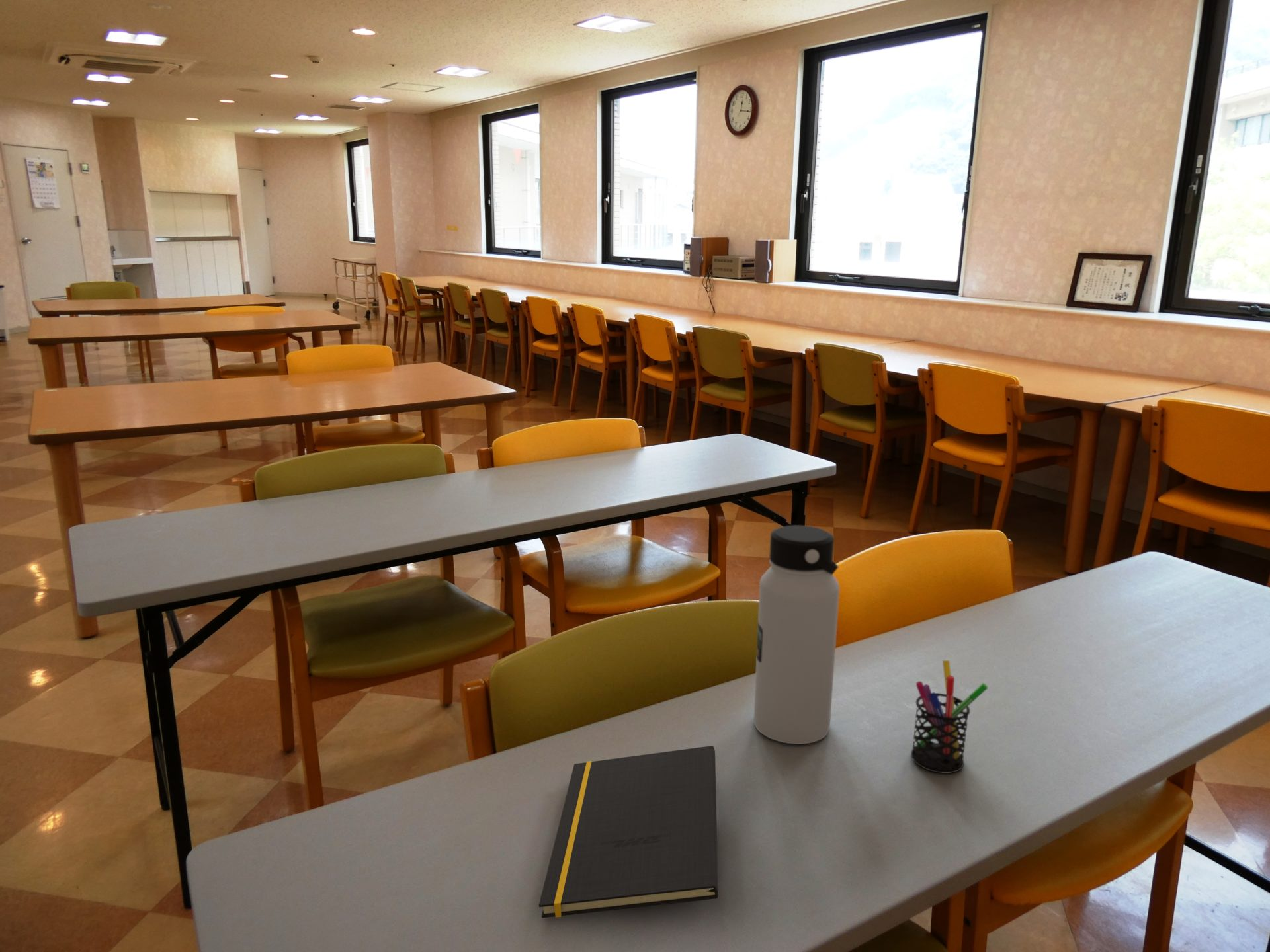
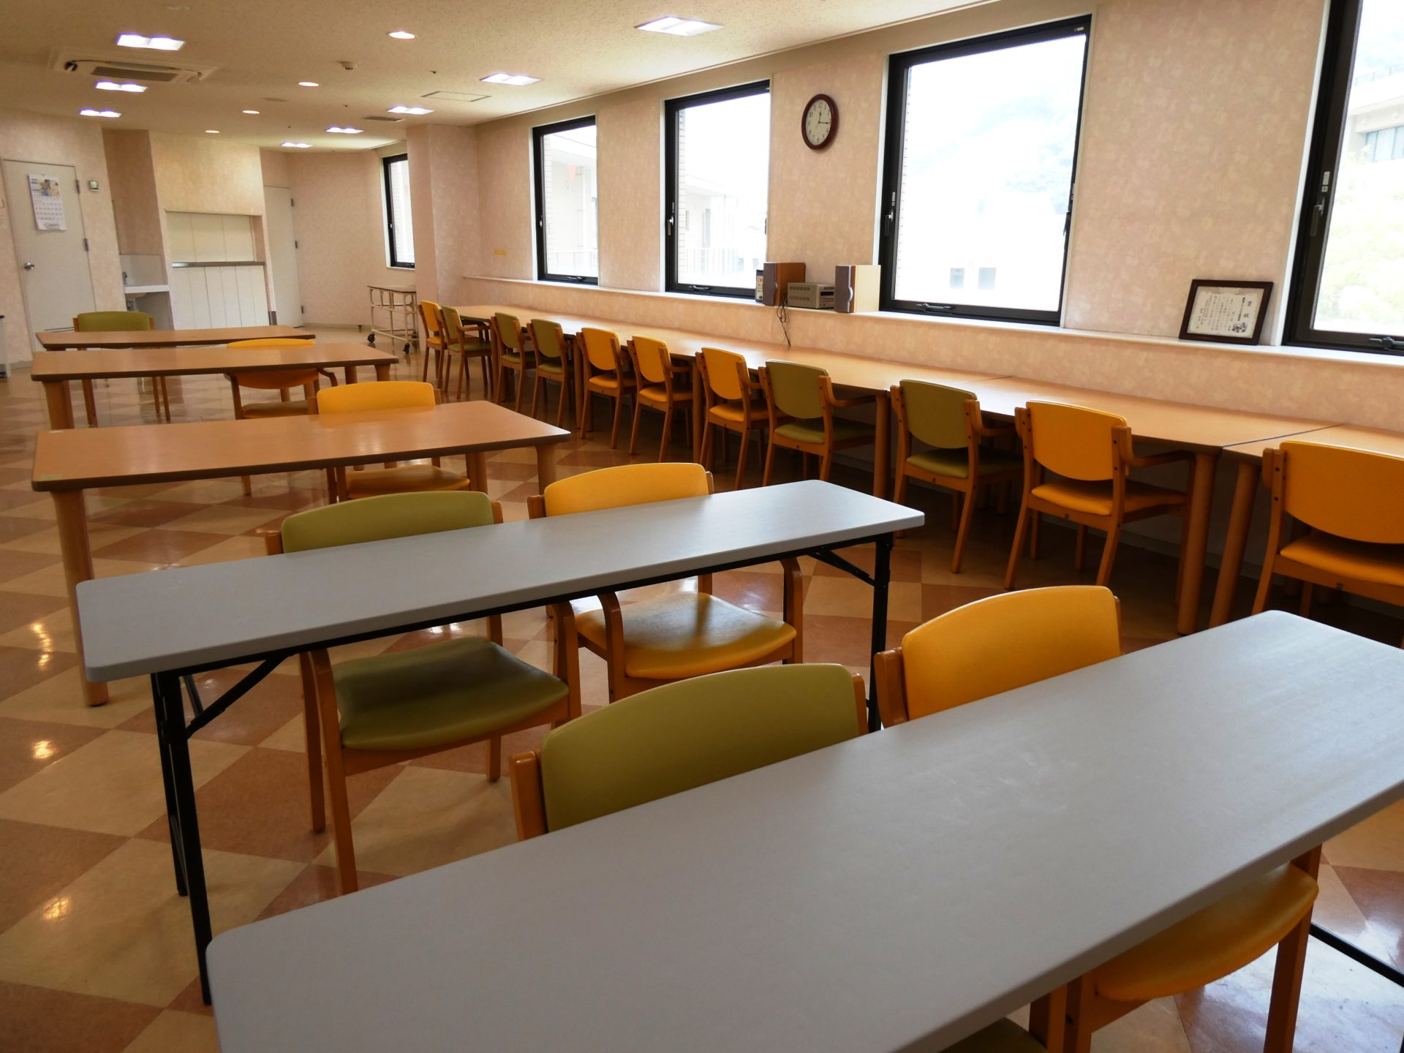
- water bottle [753,524,840,745]
- pen holder [910,660,988,774]
- notepad [538,745,719,918]
